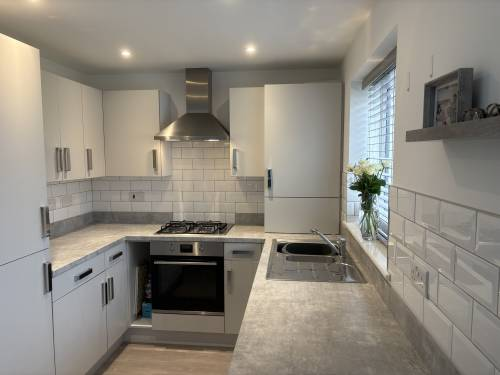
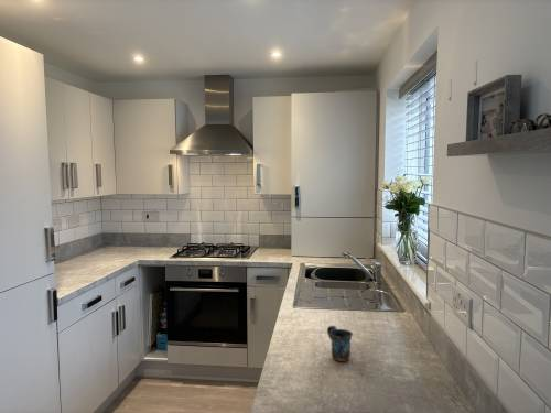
+ mug [326,325,354,362]
